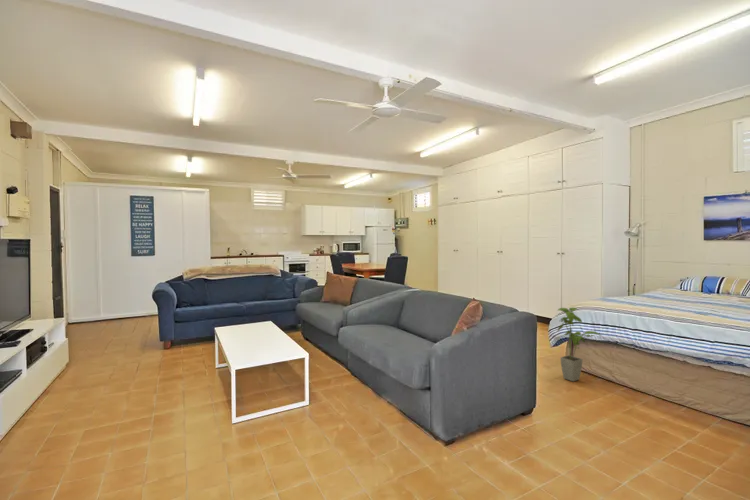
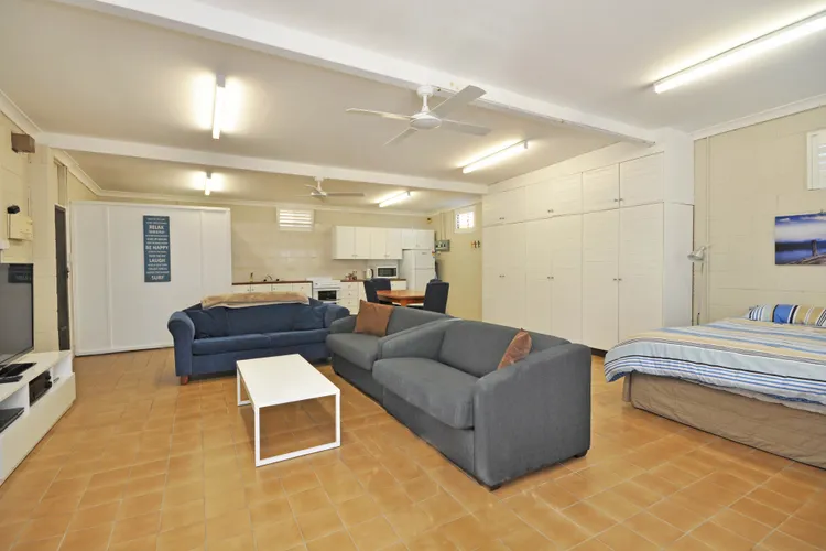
- house plant [556,306,602,382]
